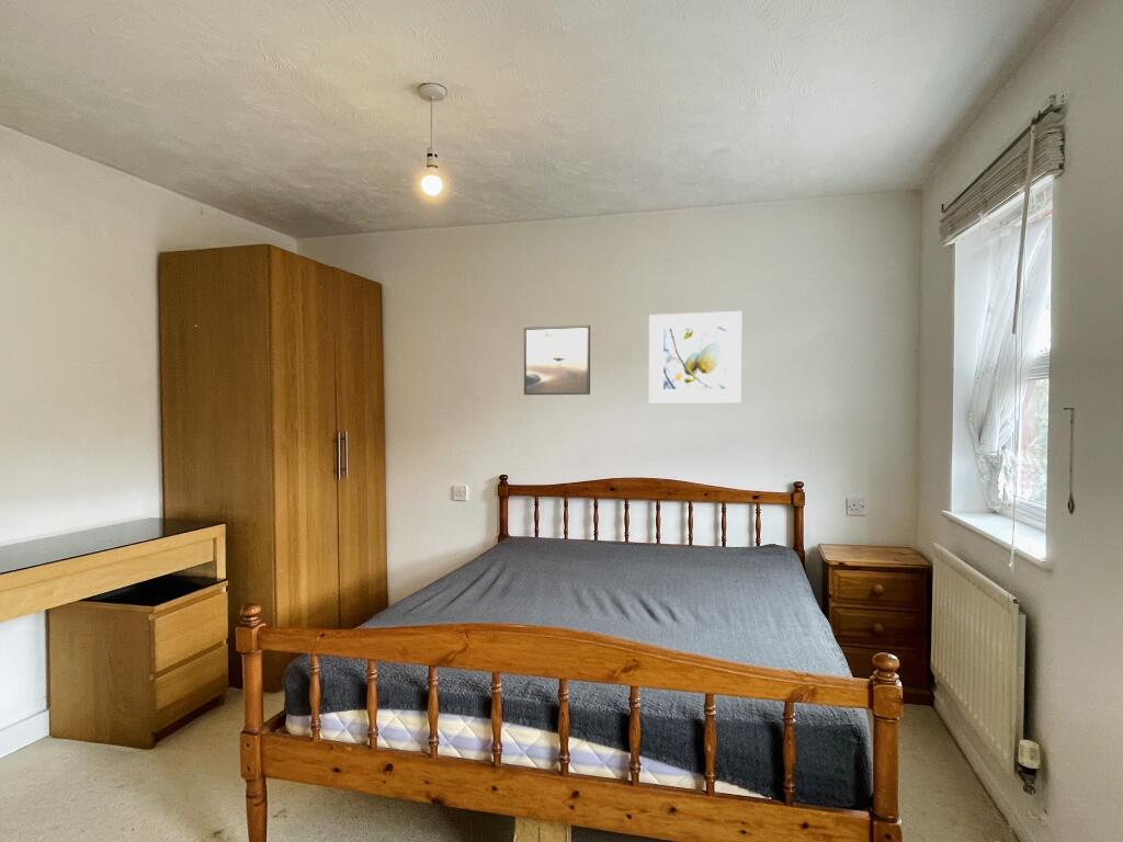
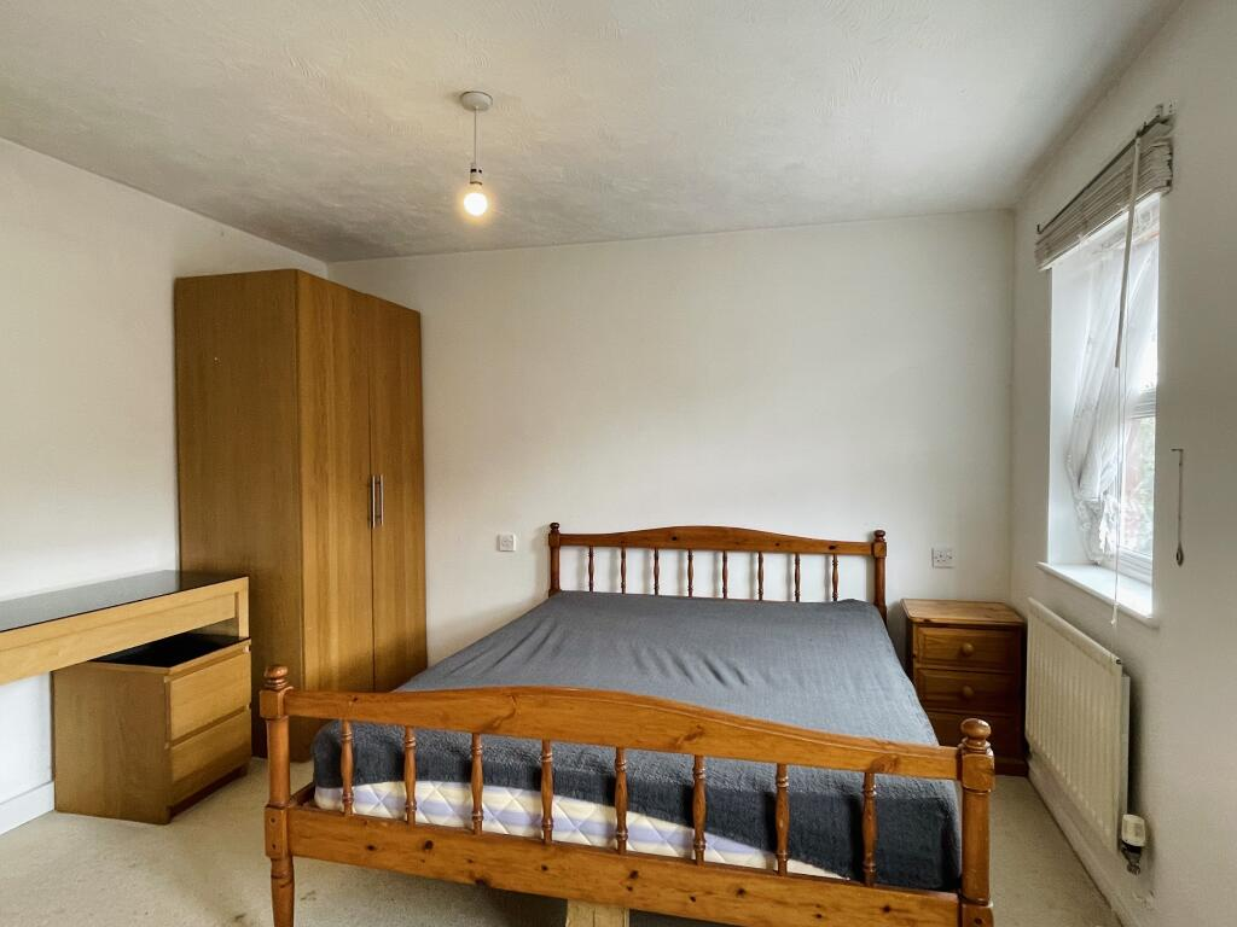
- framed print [648,310,744,405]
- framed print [523,325,591,396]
